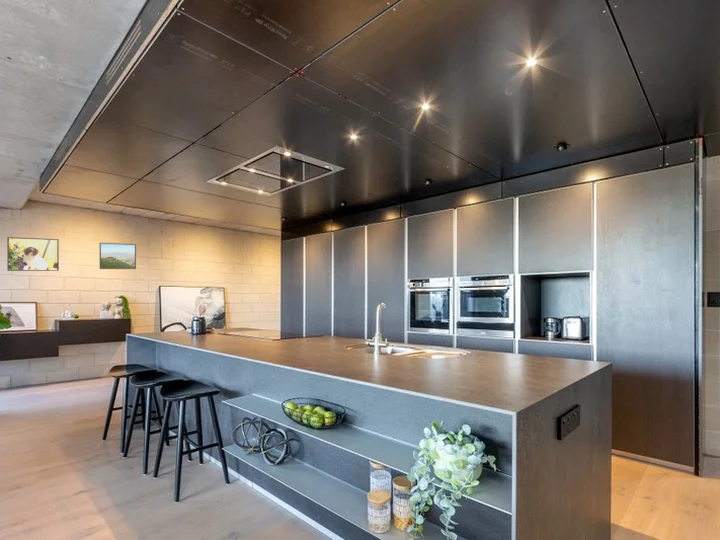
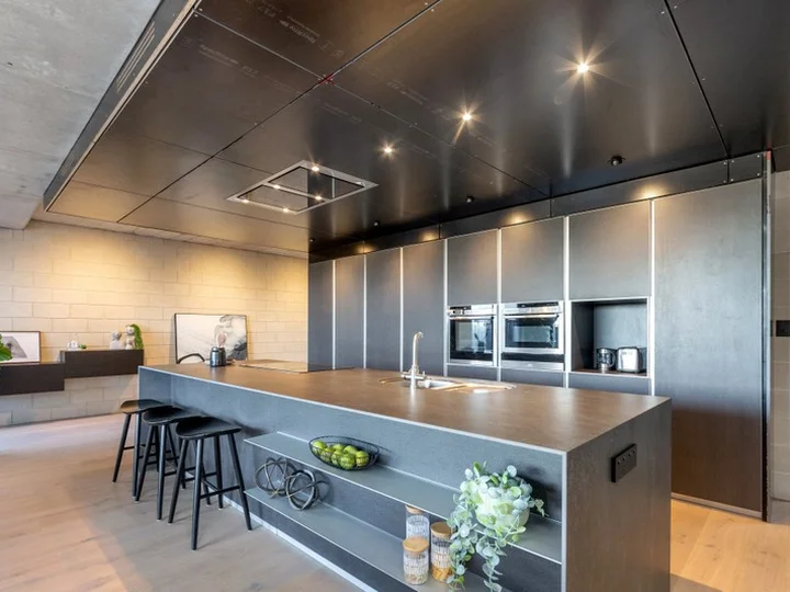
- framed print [99,242,137,270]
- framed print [6,236,60,272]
